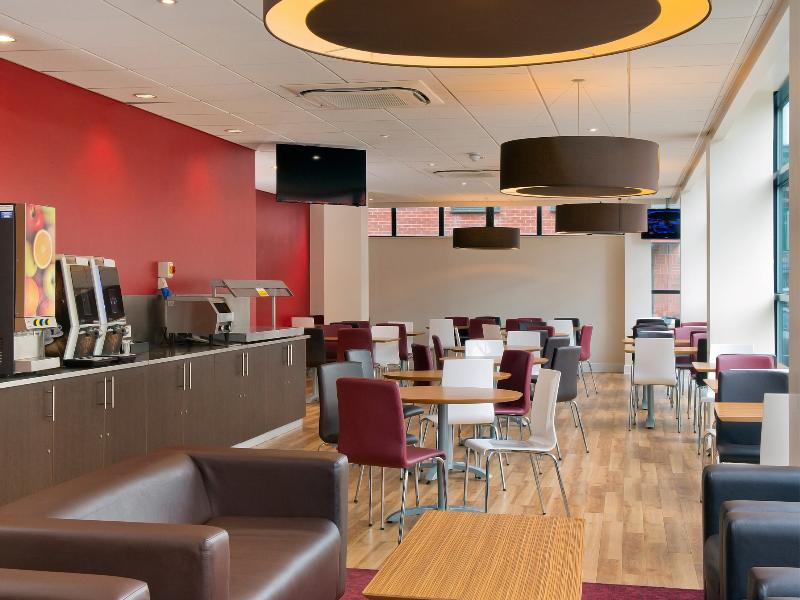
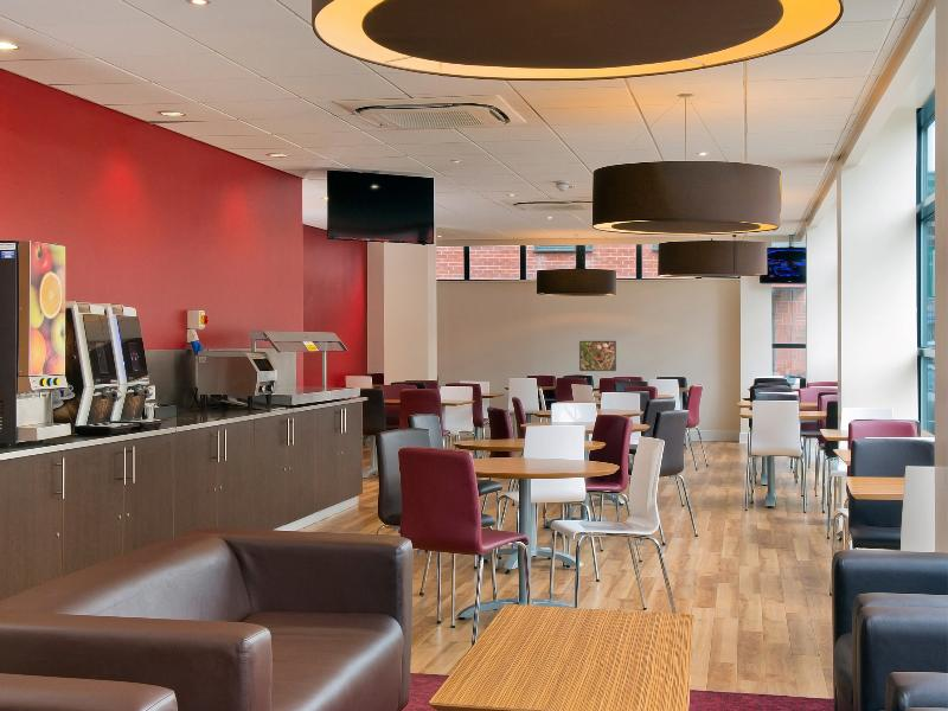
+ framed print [578,340,617,372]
